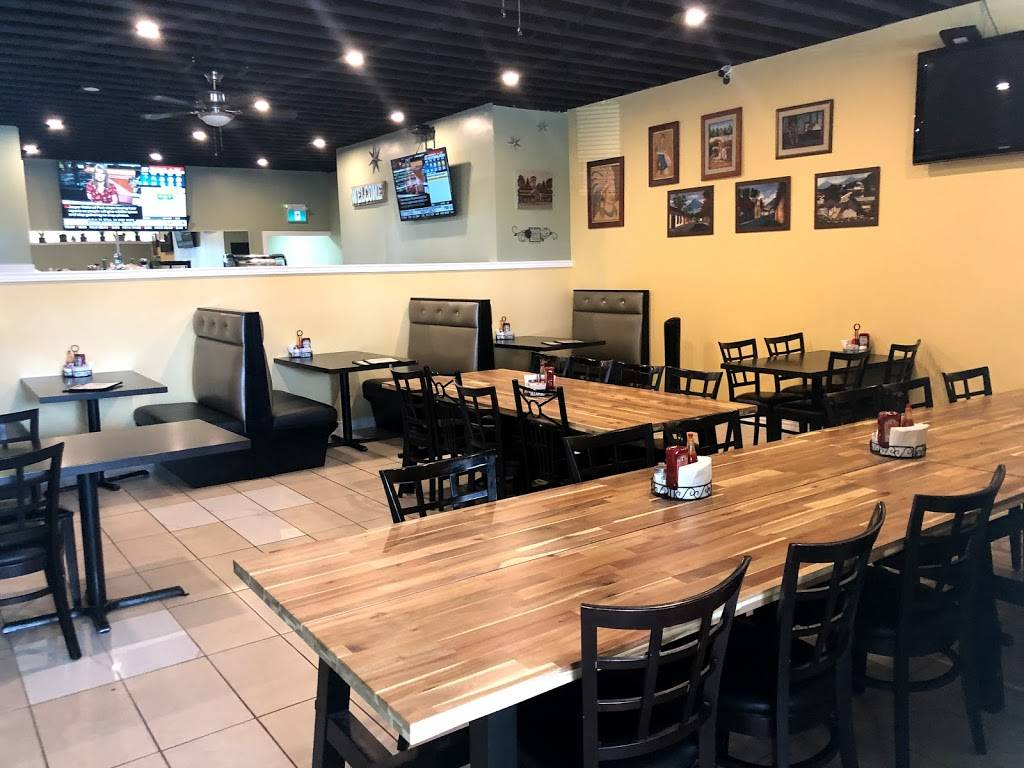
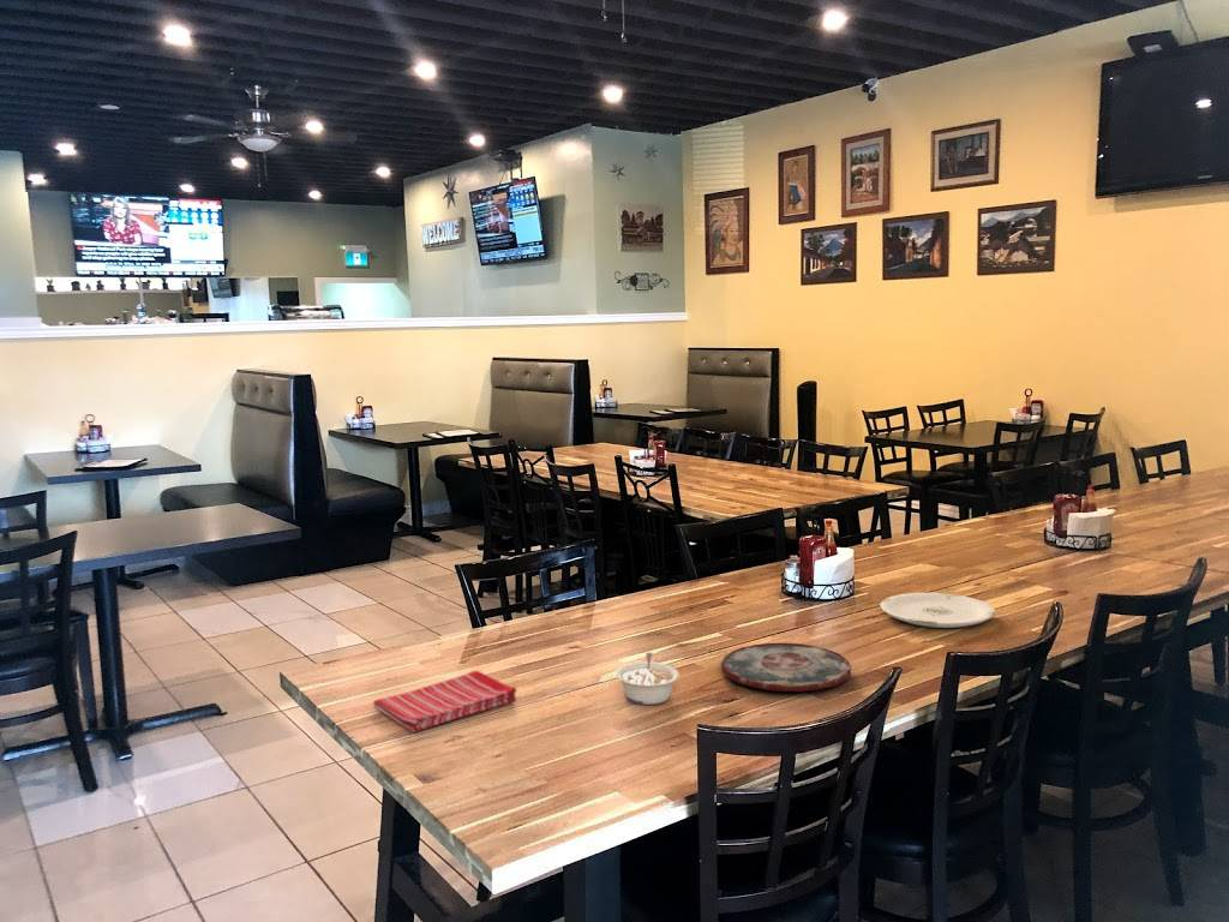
+ dish towel [372,670,517,734]
+ plate [880,592,996,629]
+ legume [614,651,681,706]
+ plate [720,642,852,693]
